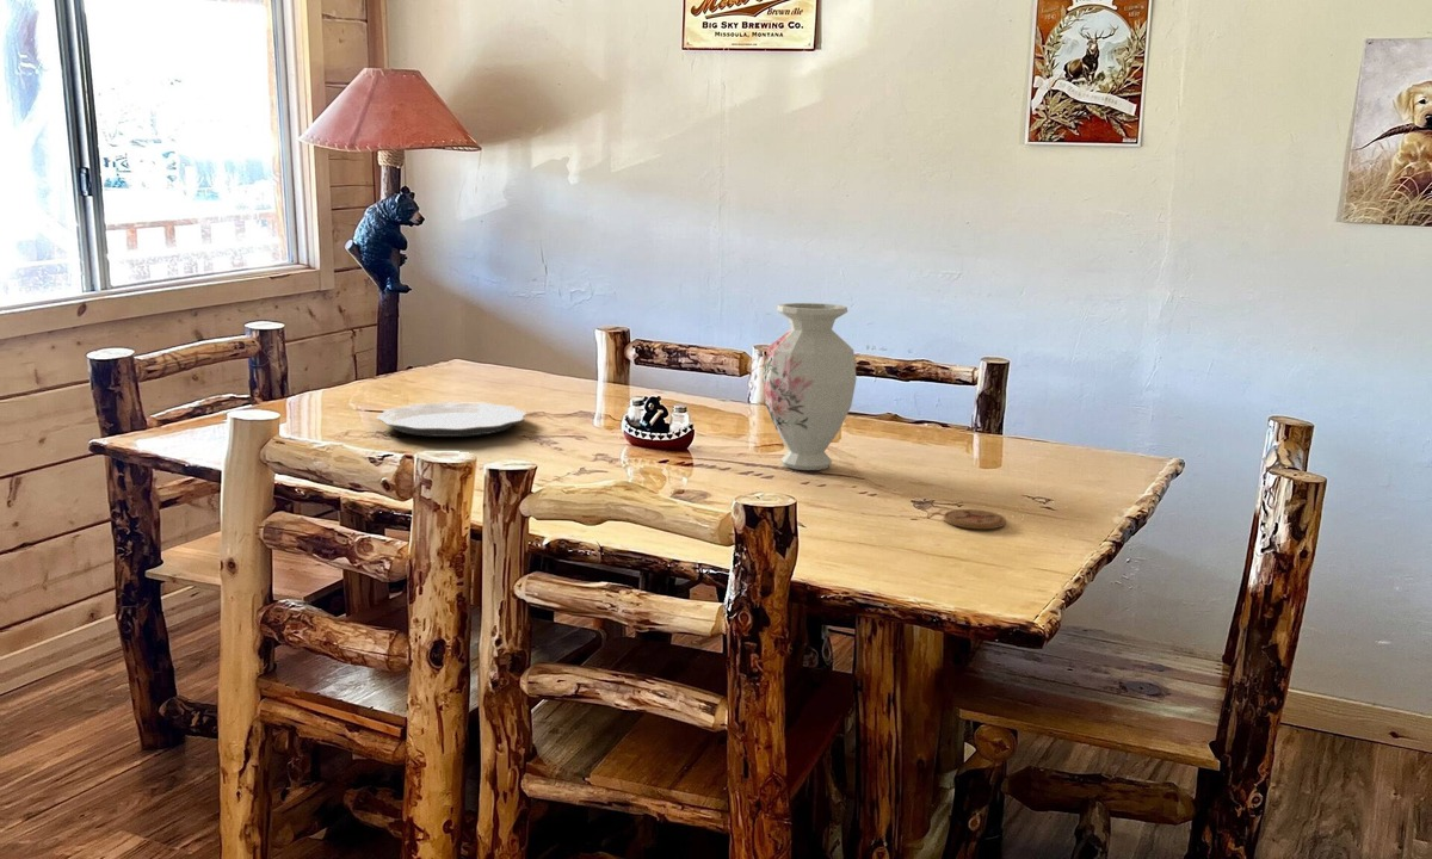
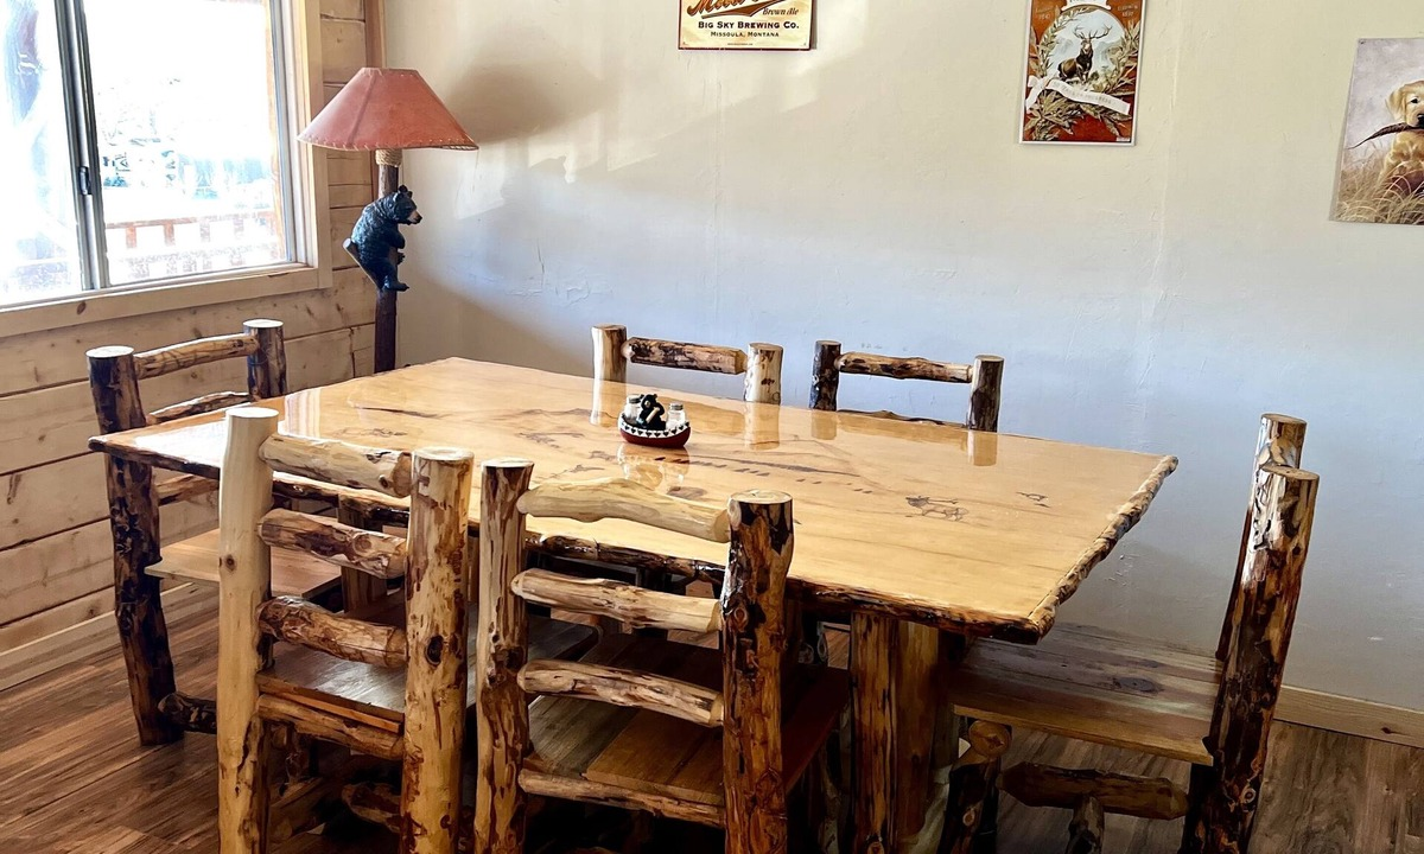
- vase [761,302,858,471]
- plate [375,401,527,438]
- coaster [943,508,1007,530]
